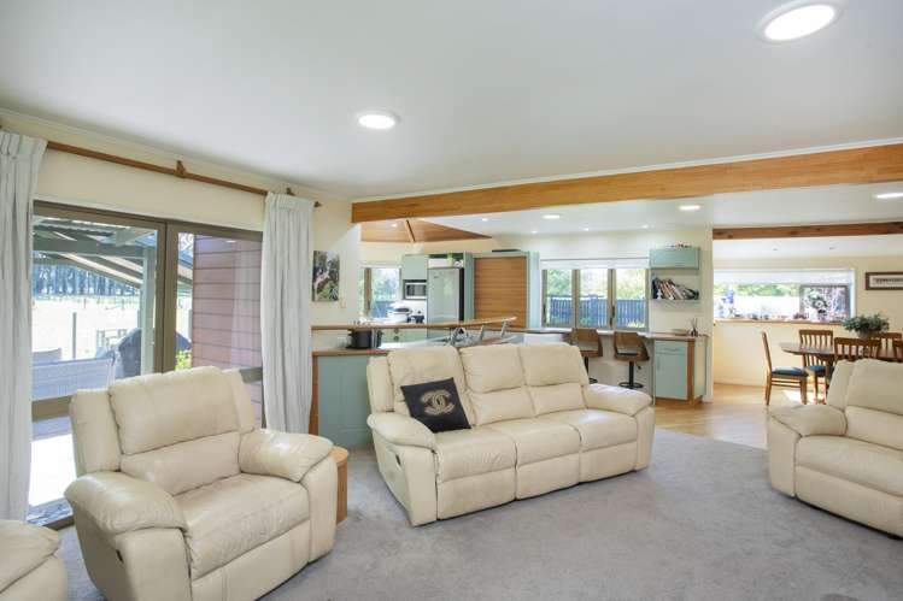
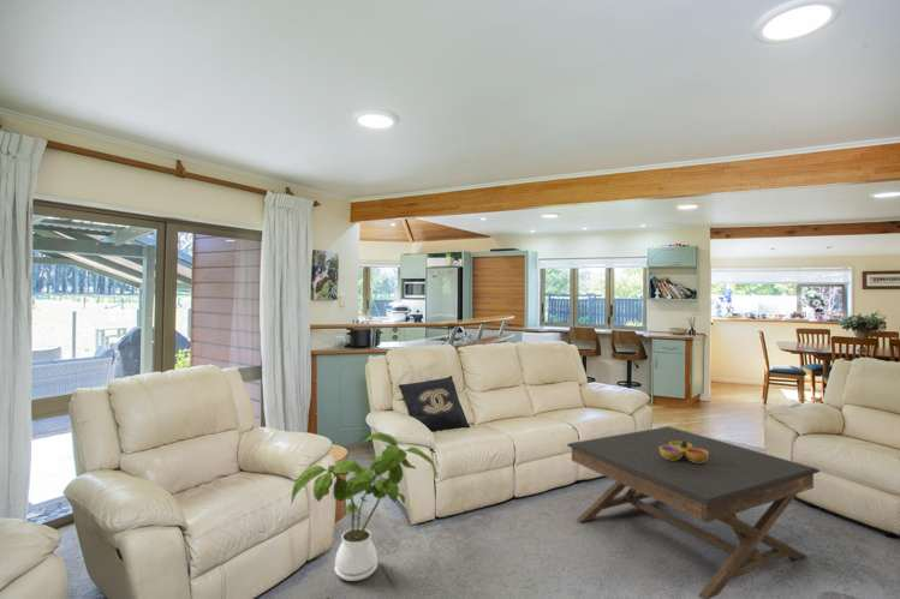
+ decorative bowl [660,439,709,463]
+ coffee table [566,425,821,599]
+ house plant [290,431,439,582]
